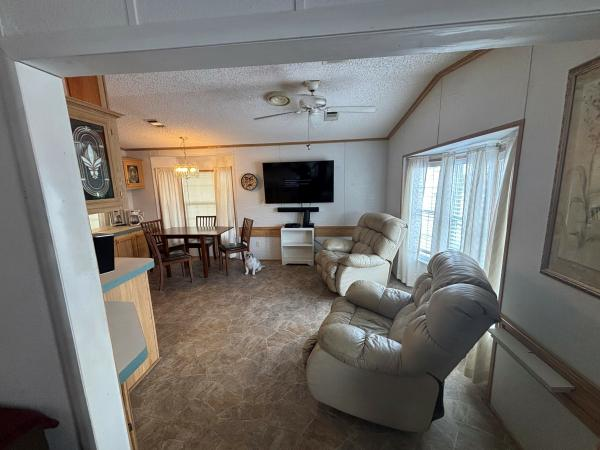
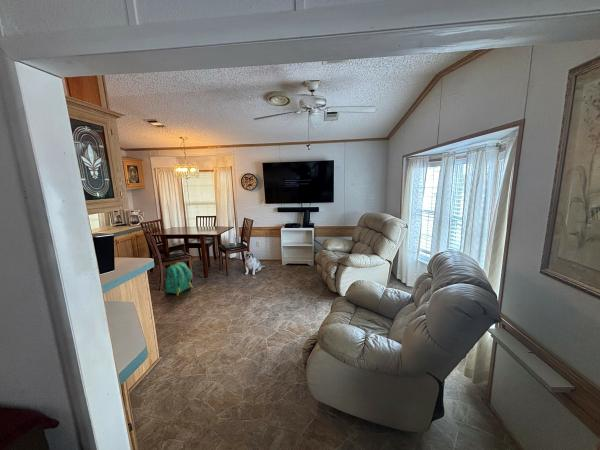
+ backpack [163,261,194,296]
